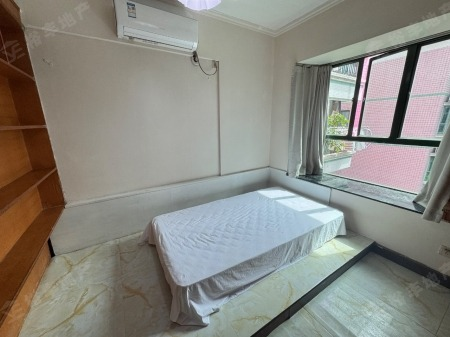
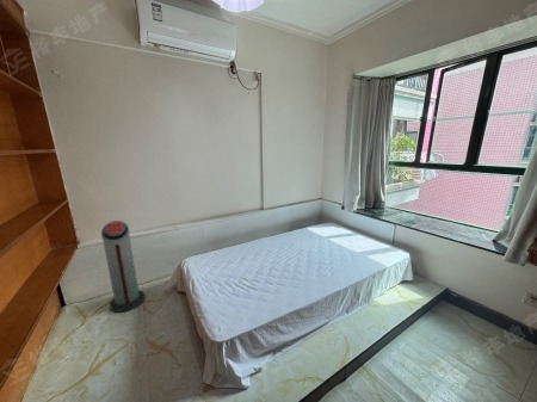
+ air purifier [100,219,146,314]
